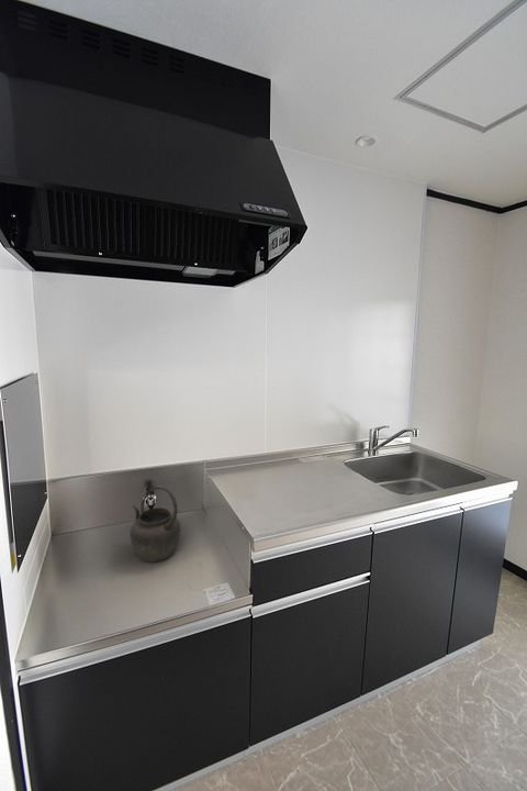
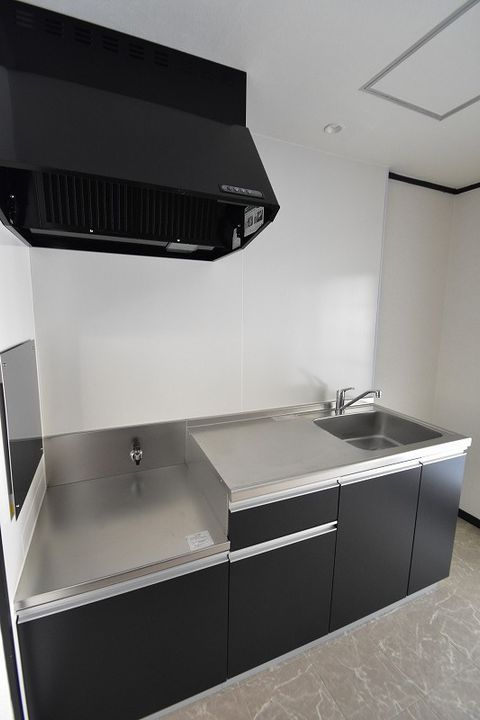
- kettle [130,486,182,564]
